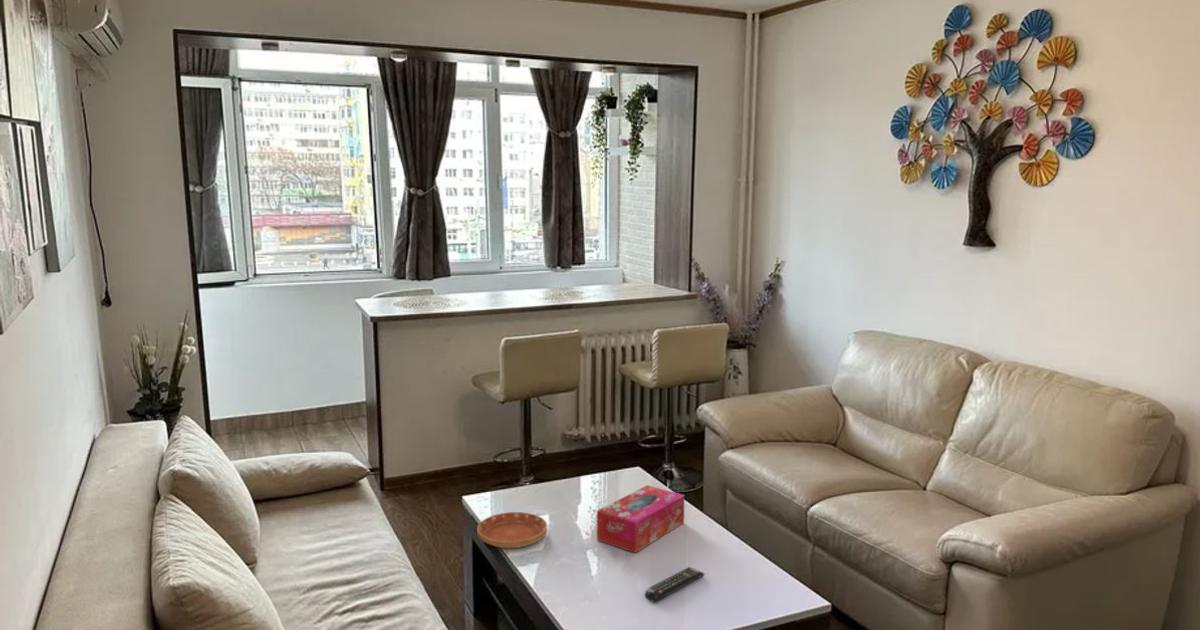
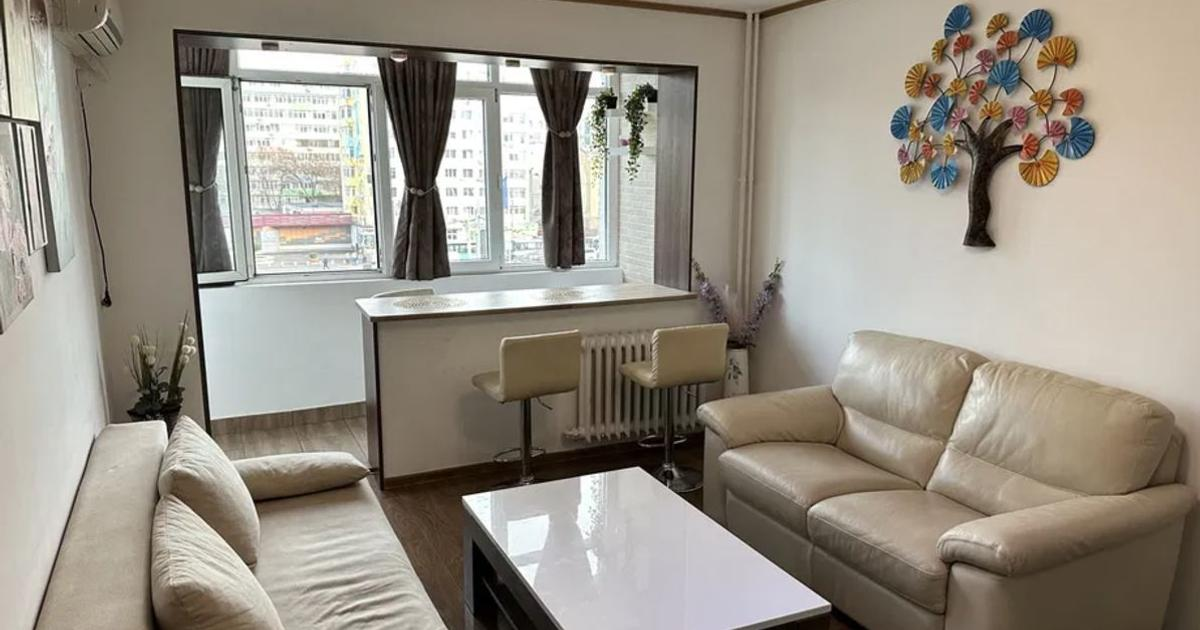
- remote control [644,566,705,603]
- saucer [476,511,548,549]
- tissue box [596,484,685,554]
